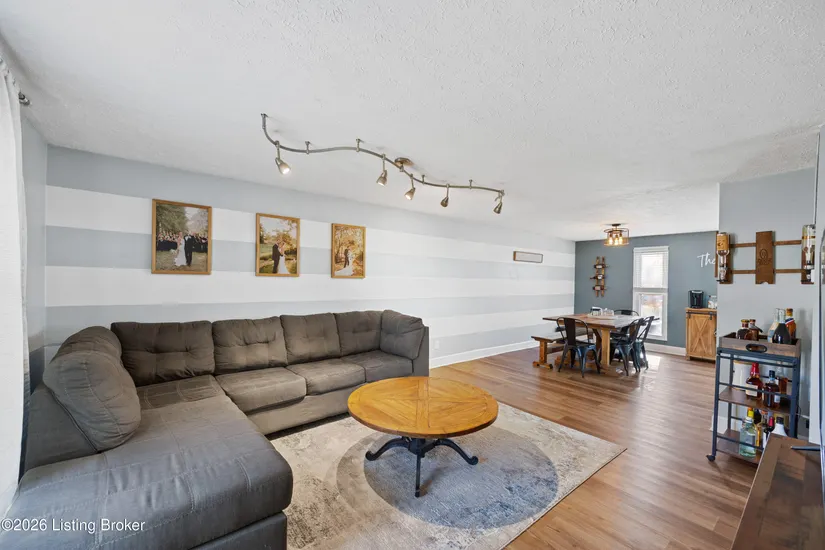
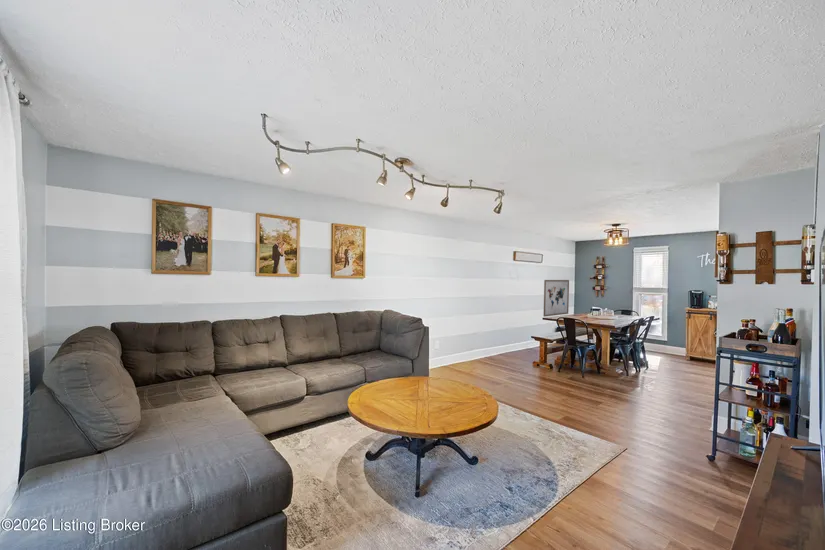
+ wall art [543,279,570,318]
